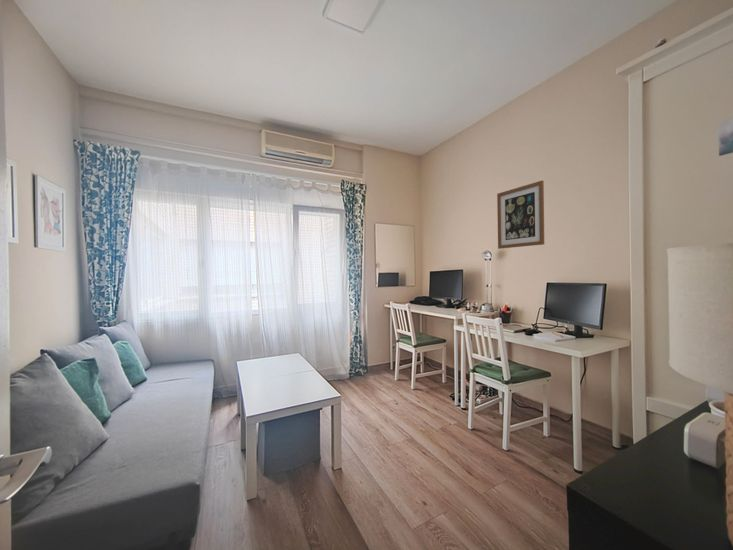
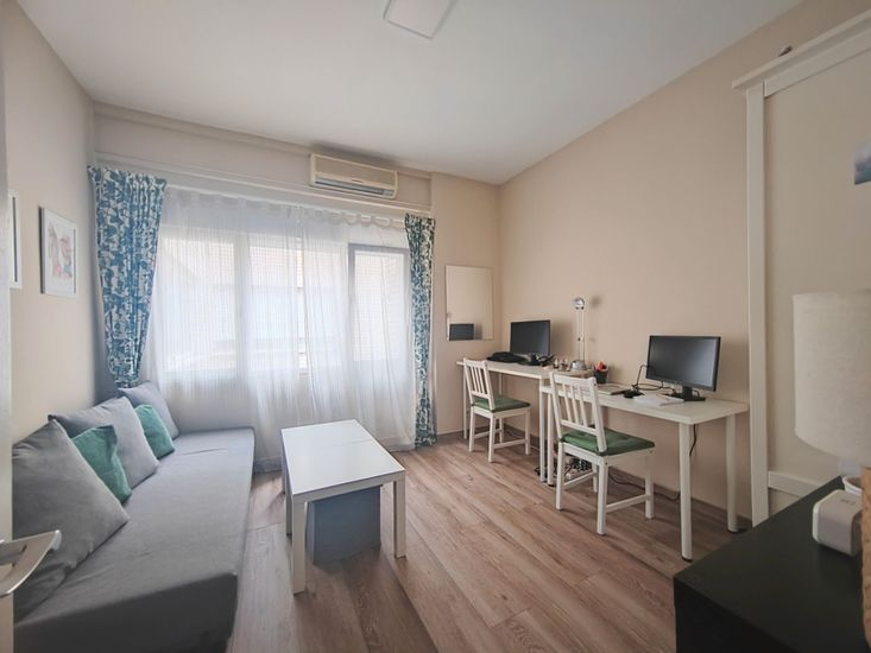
- wall art [496,179,545,250]
